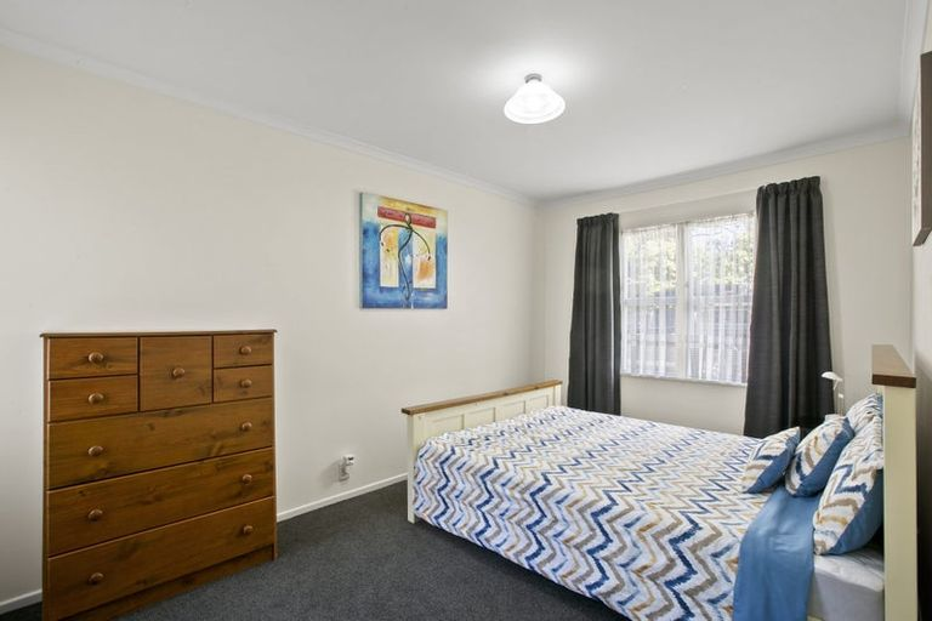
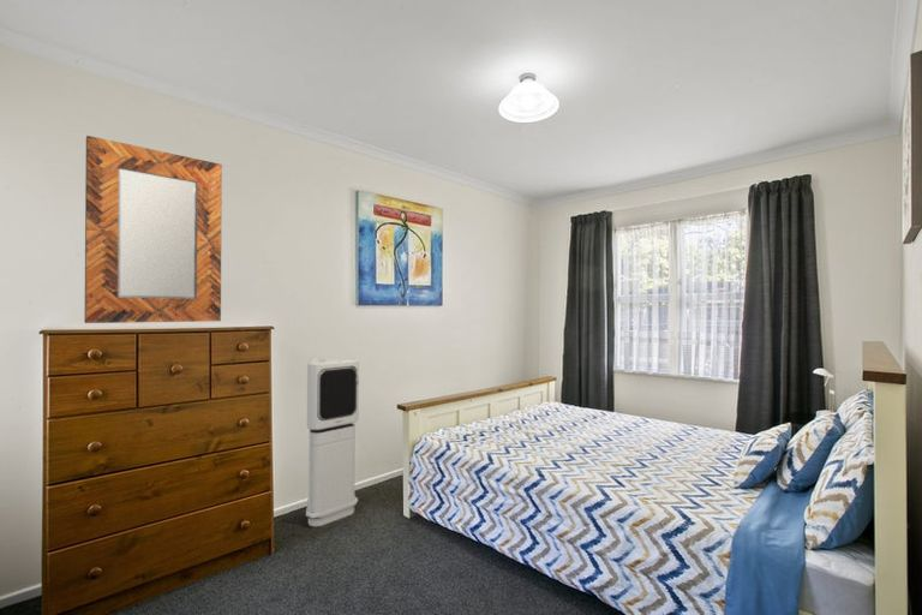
+ air purifier [305,356,360,527]
+ home mirror [84,135,223,324]
